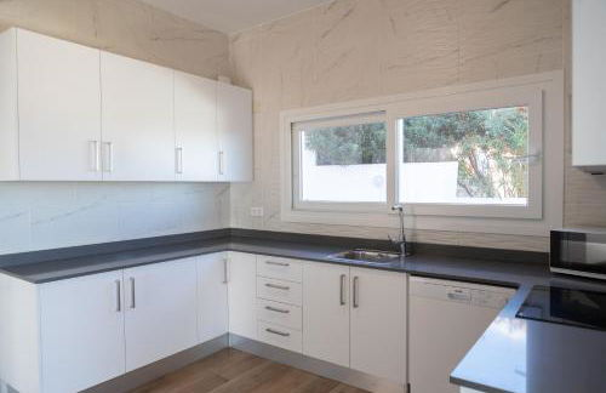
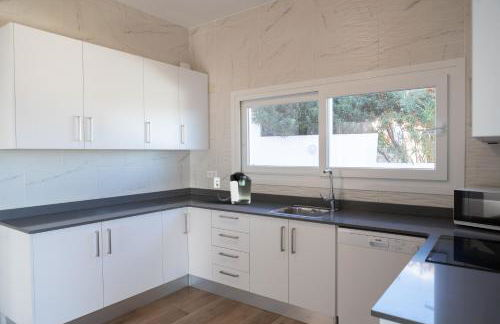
+ coffee maker [213,171,252,206]
